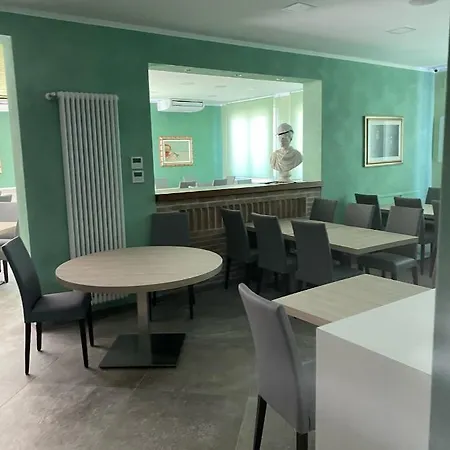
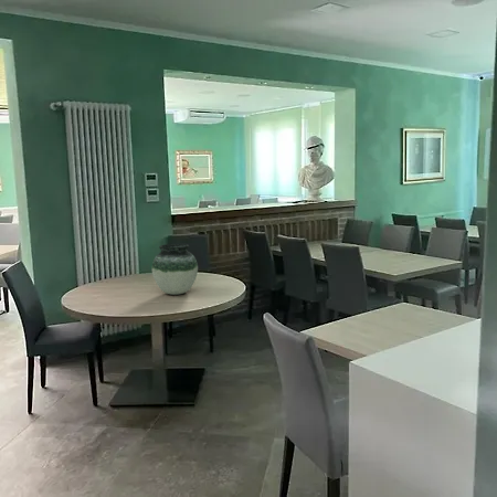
+ vase [151,243,199,296]
